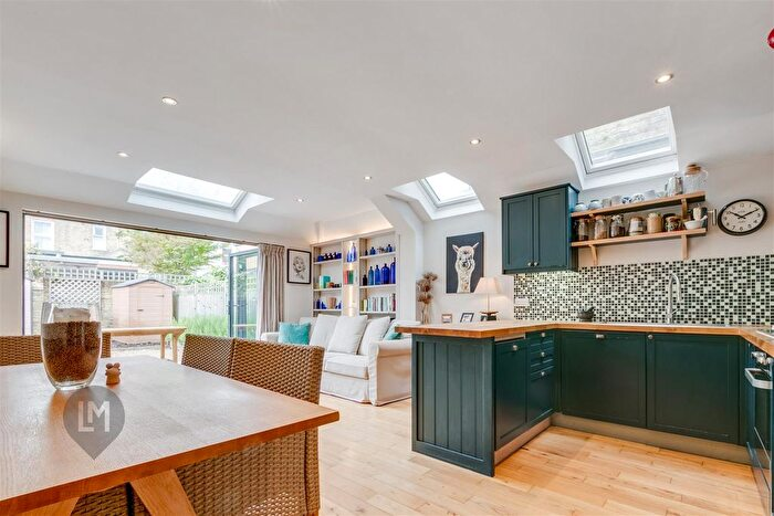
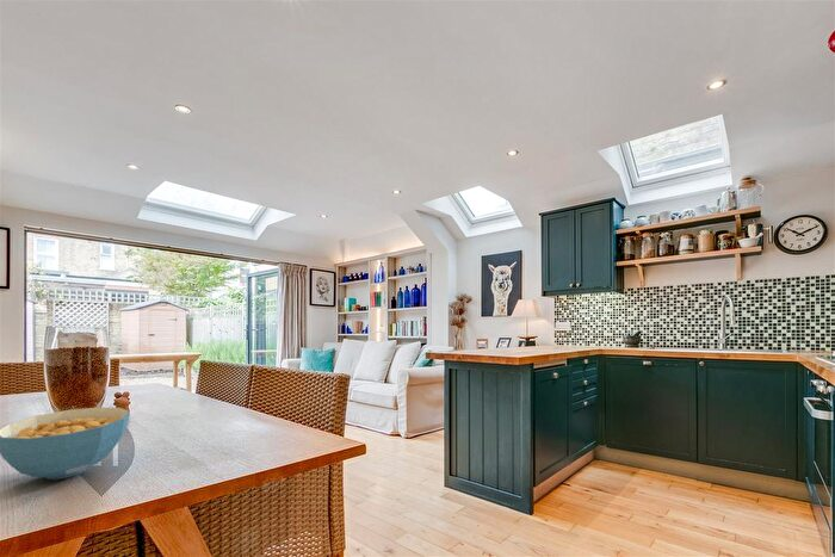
+ cereal bowl [0,406,131,481]
